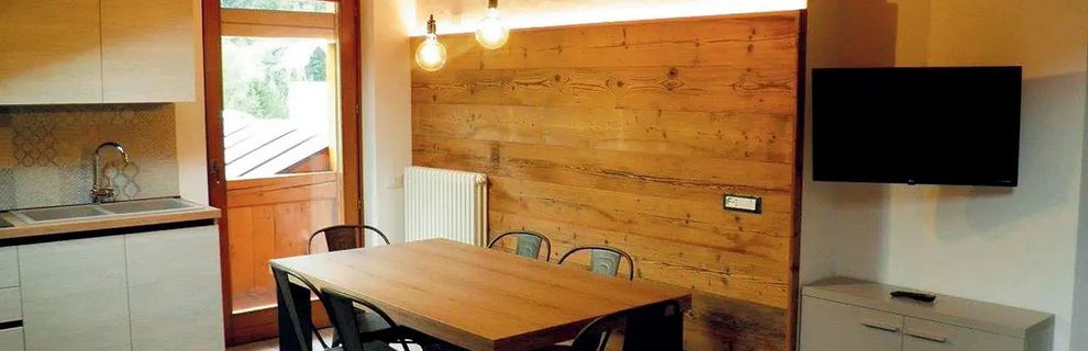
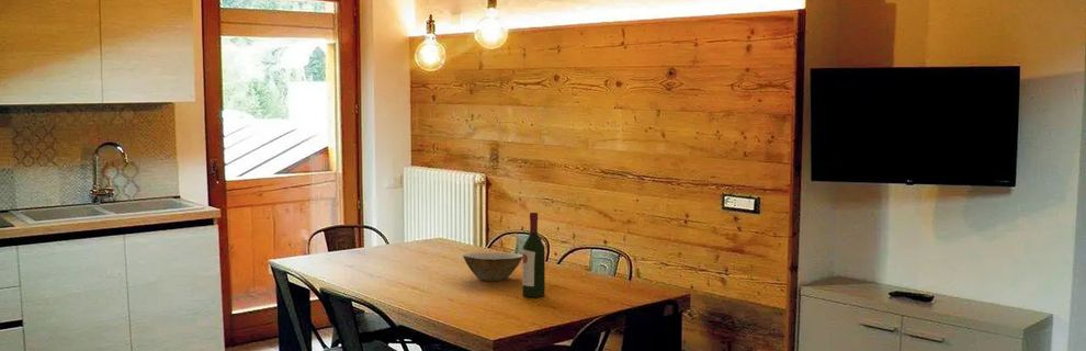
+ bowl [462,251,522,282]
+ wine bottle [521,212,546,298]
